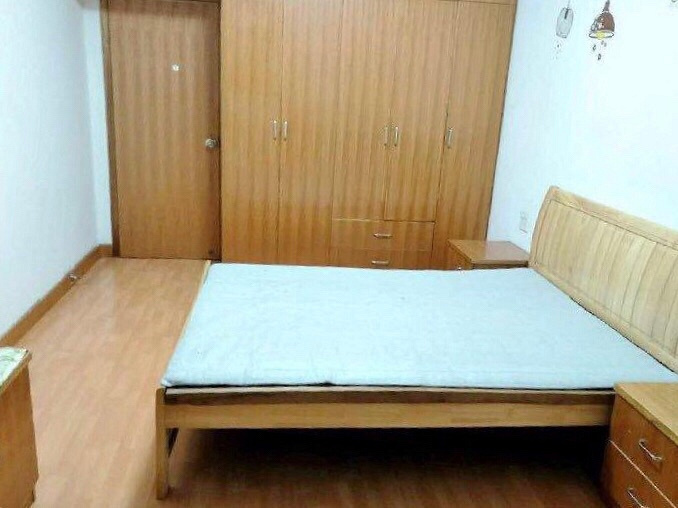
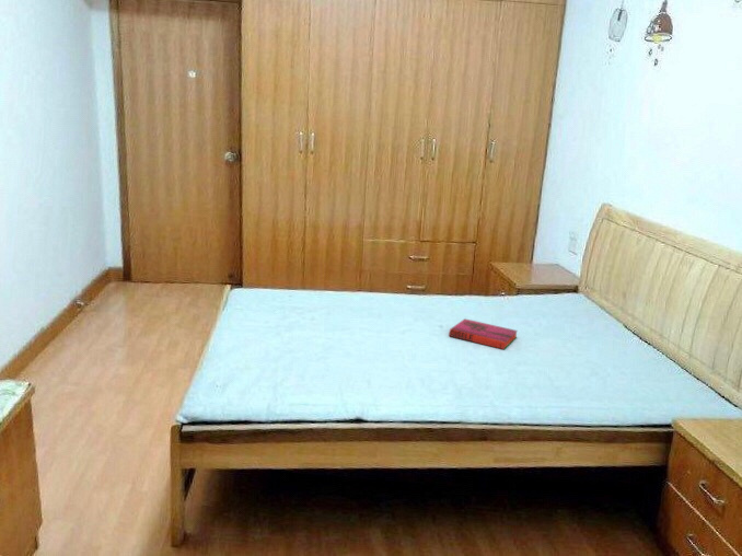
+ hardback book [448,317,519,350]
